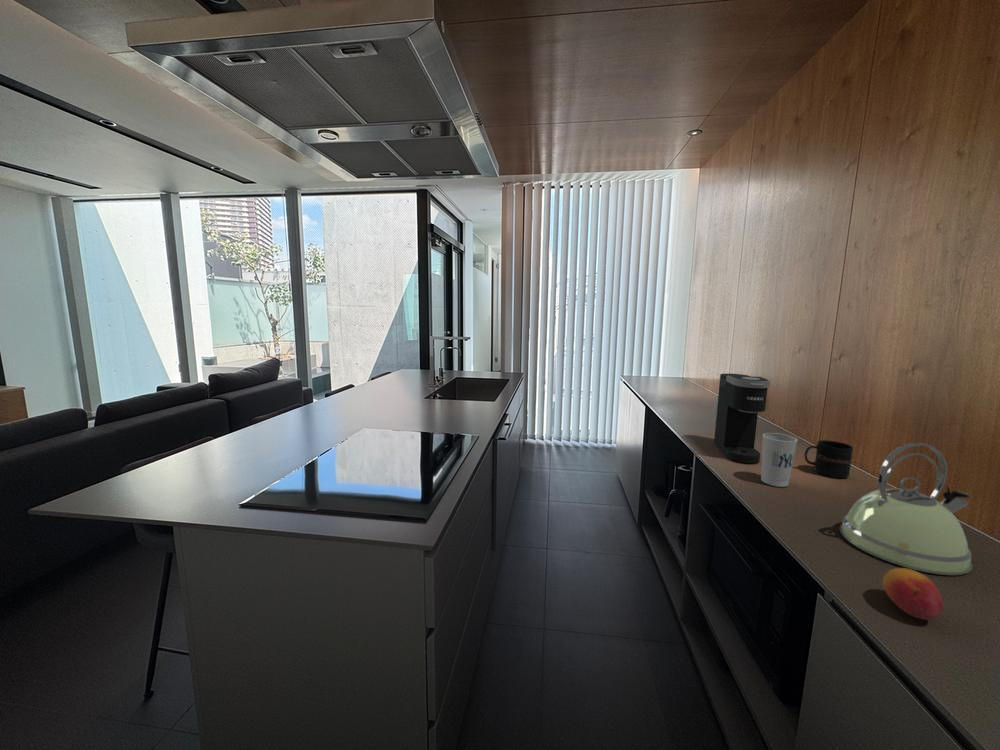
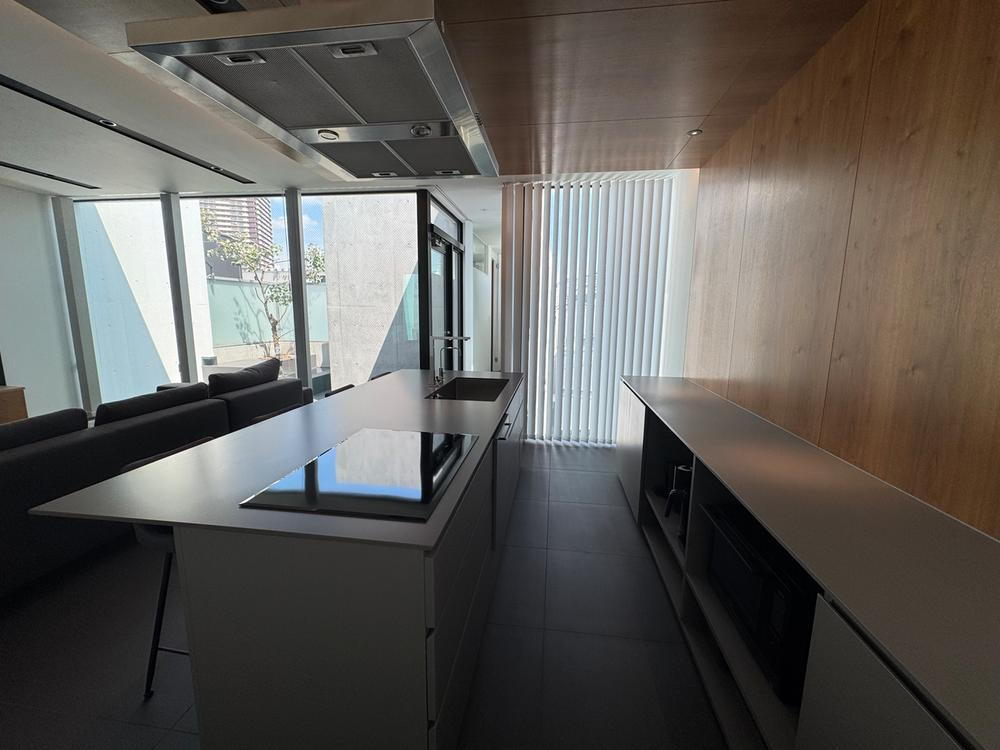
- kettle [839,441,974,576]
- fruit [882,567,944,621]
- mug [804,439,854,479]
- coffee maker [713,372,771,464]
- cup [760,432,799,488]
